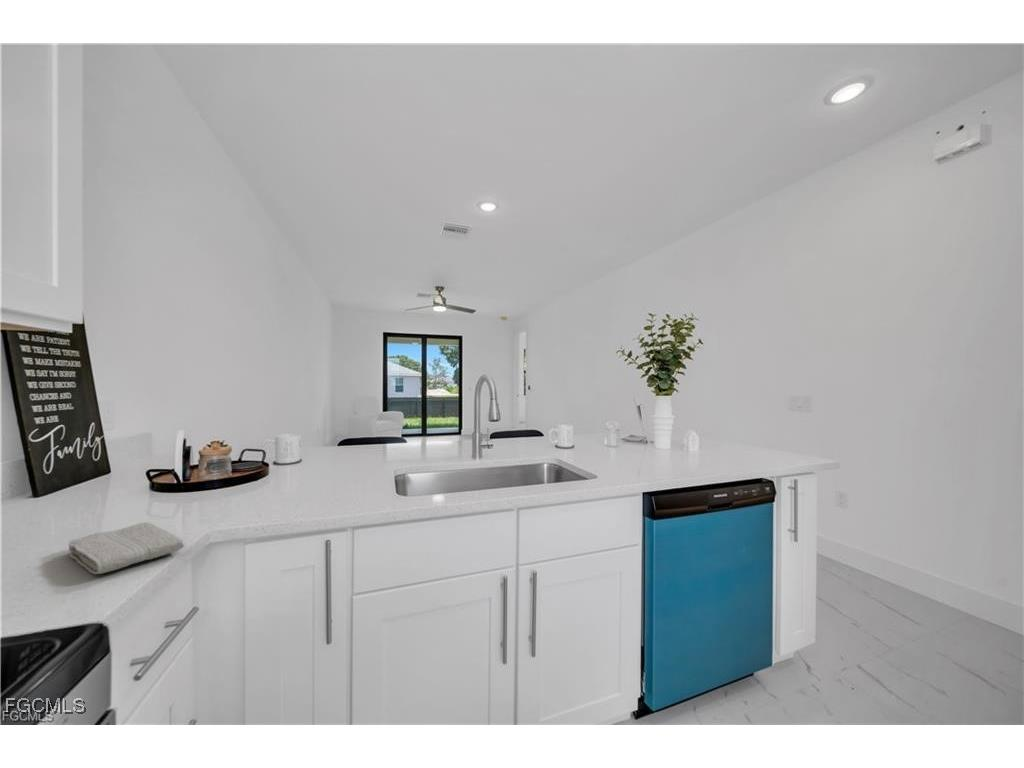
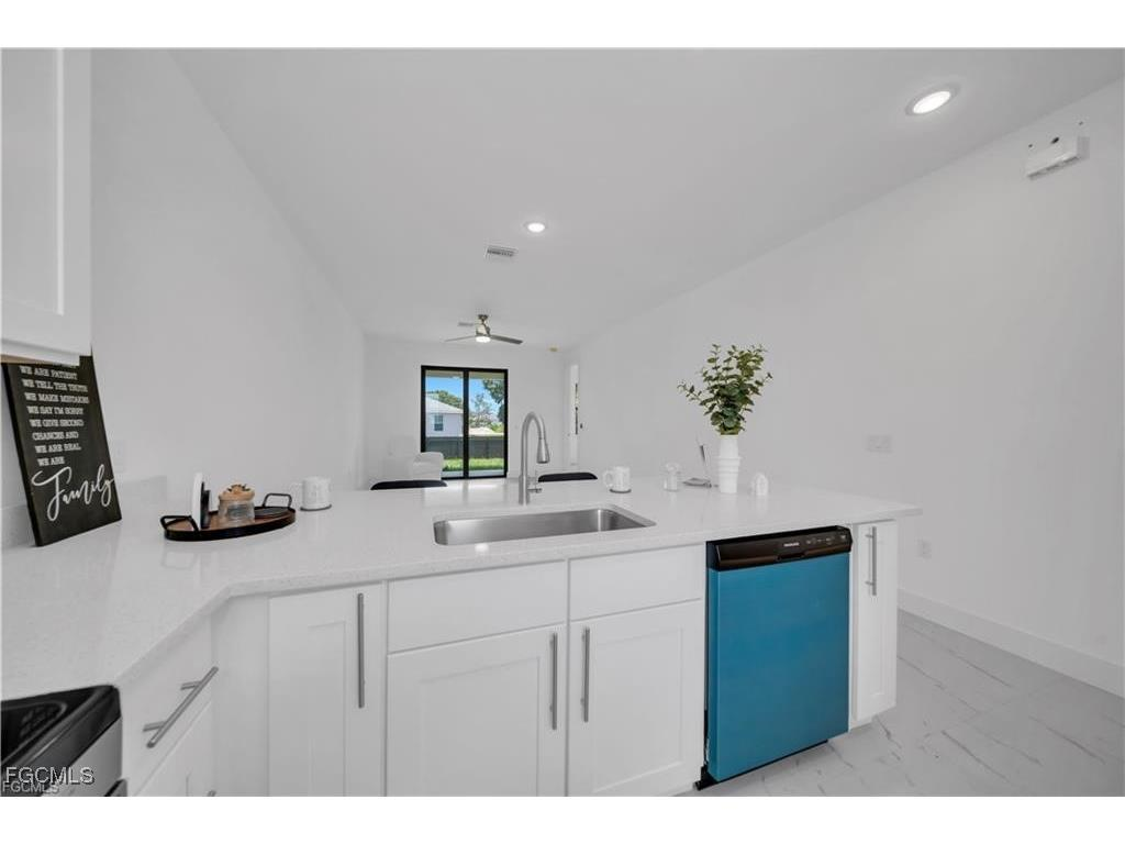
- washcloth [68,521,185,575]
